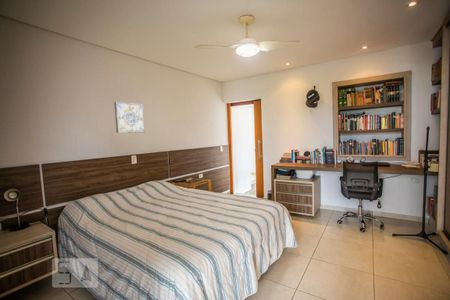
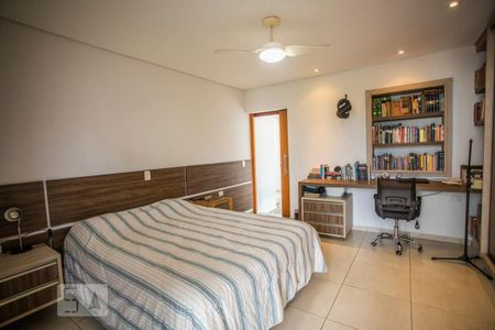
- wall art [113,101,146,134]
